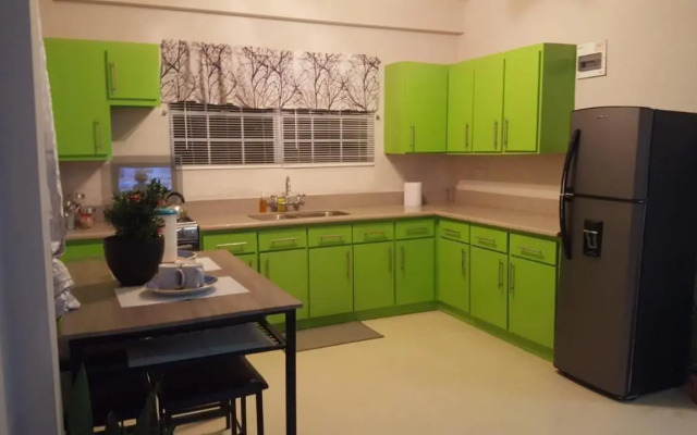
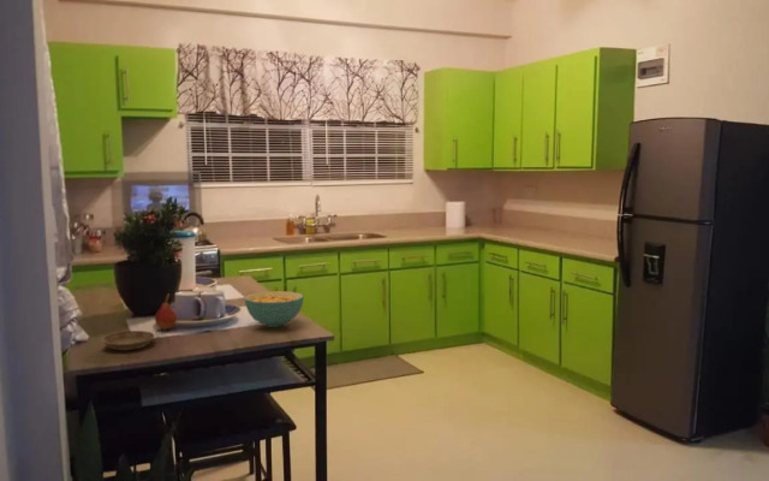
+ saucer [101,329,156,351]
+ fruit [154,292,178,331]
+ cereal bowl [243,290,305,328]
